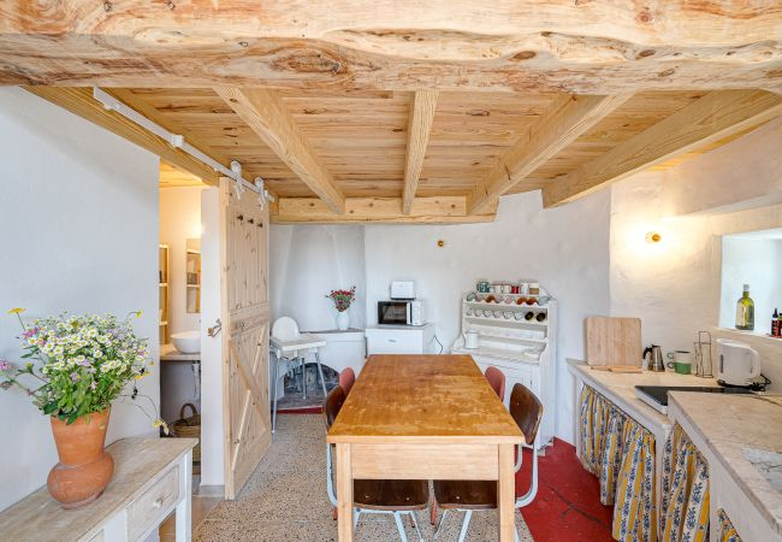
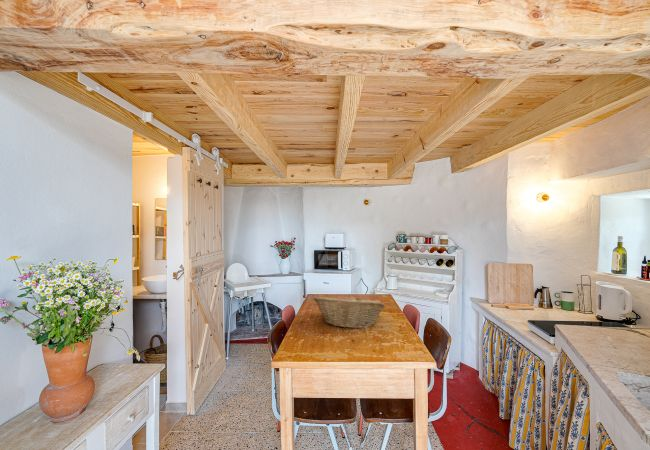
+ fruit basket [312,293,386,329]
